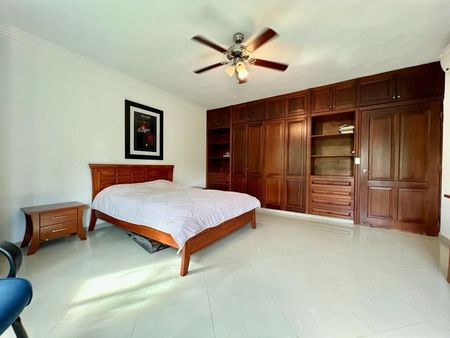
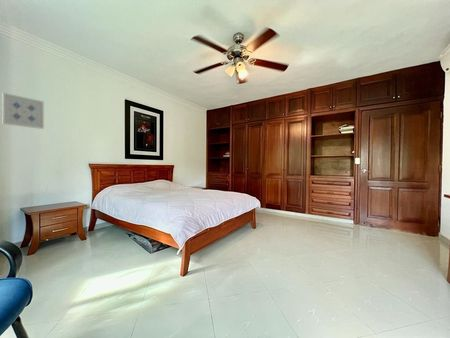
+ wall art [1,92,45,130]
